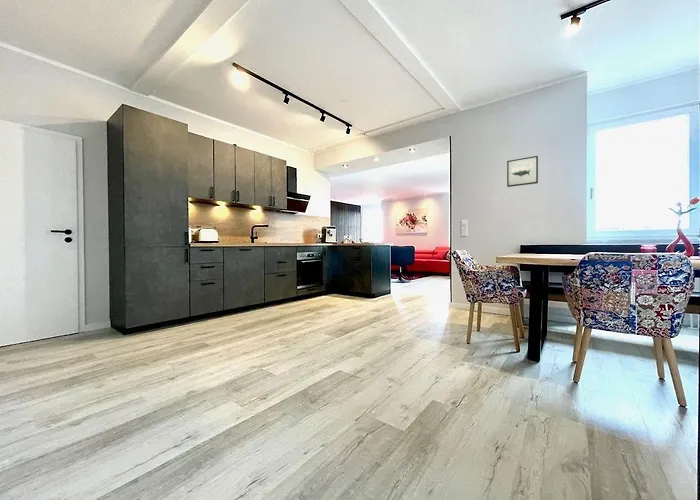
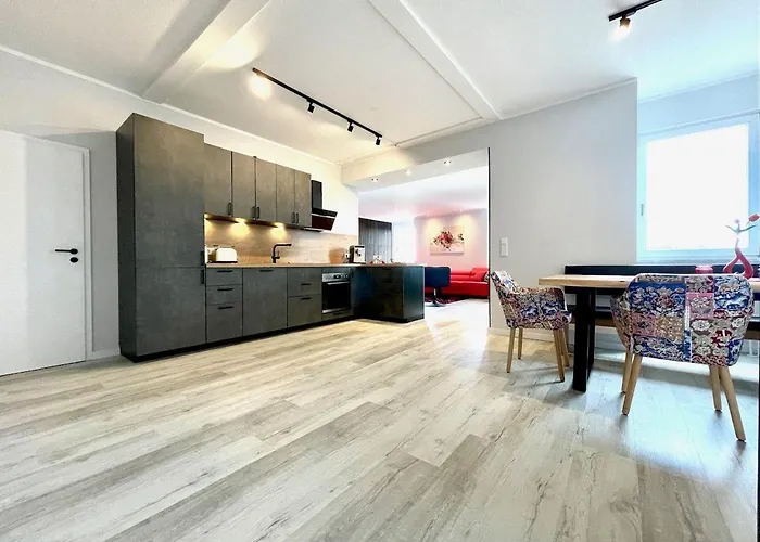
- wall art [506,155,539,188]
